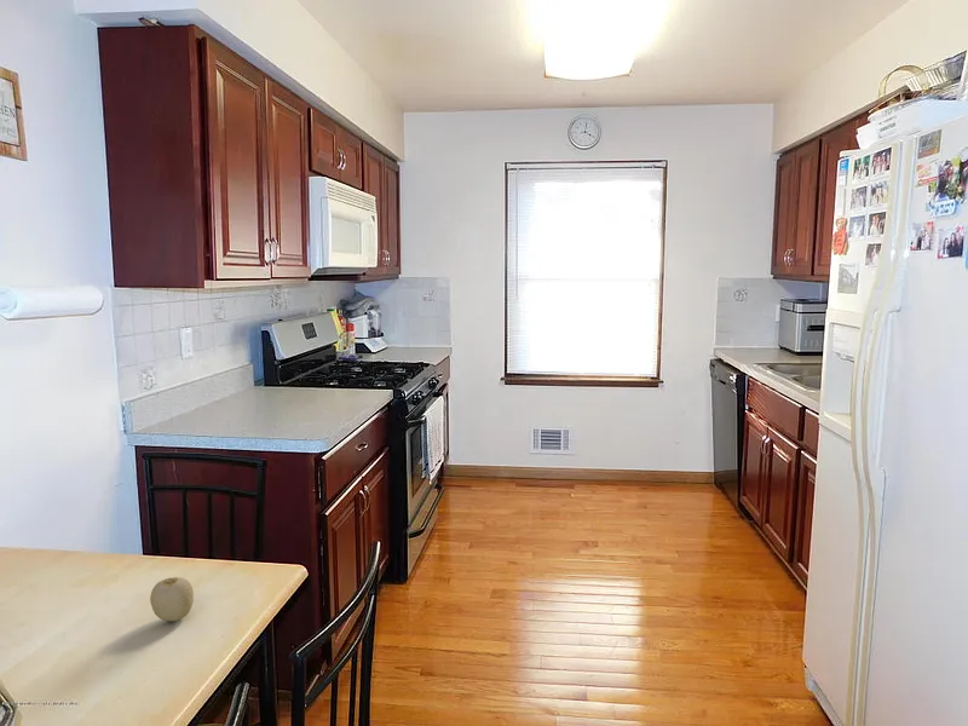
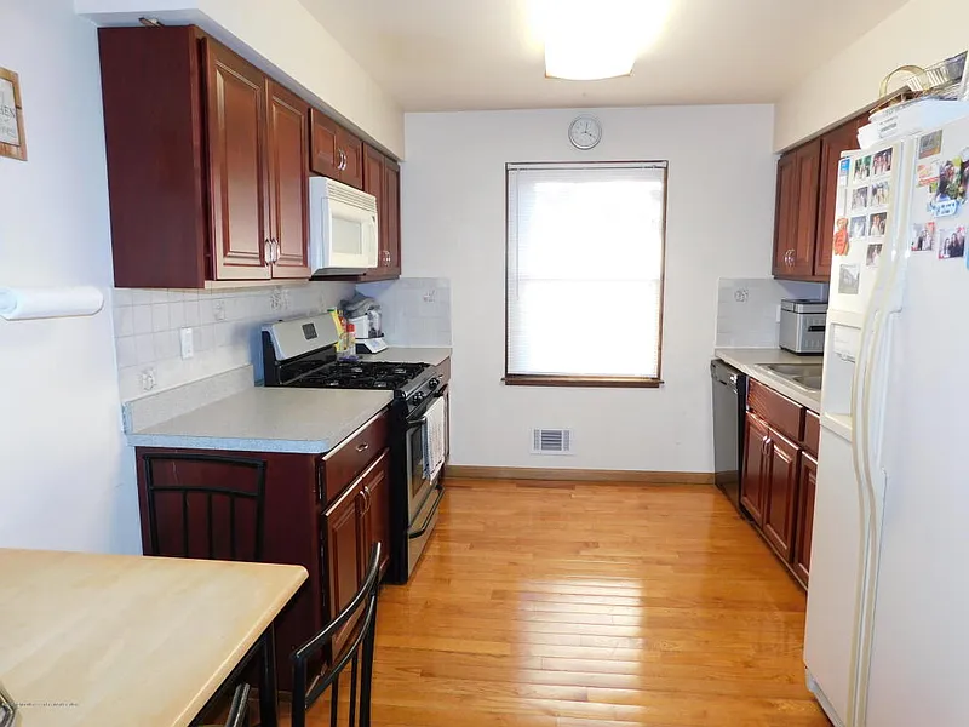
- fruit [149,576,195,622]
